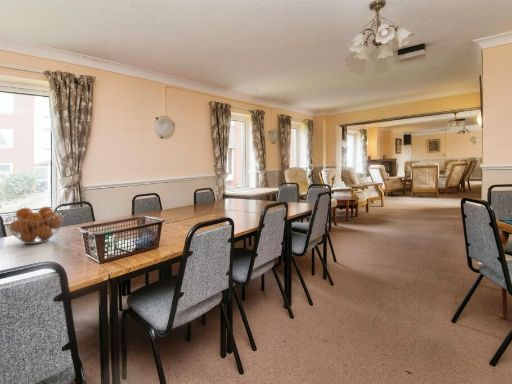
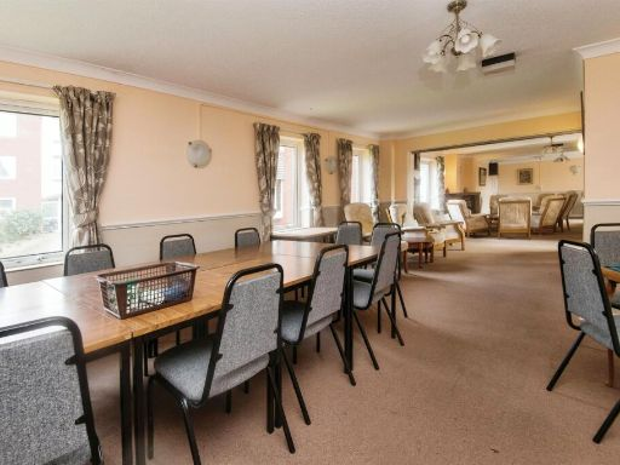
- fruit basket [4,205,65,245]
